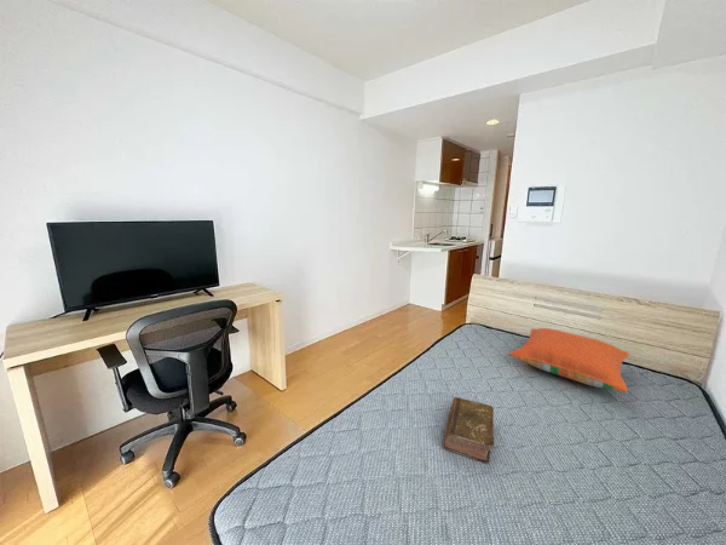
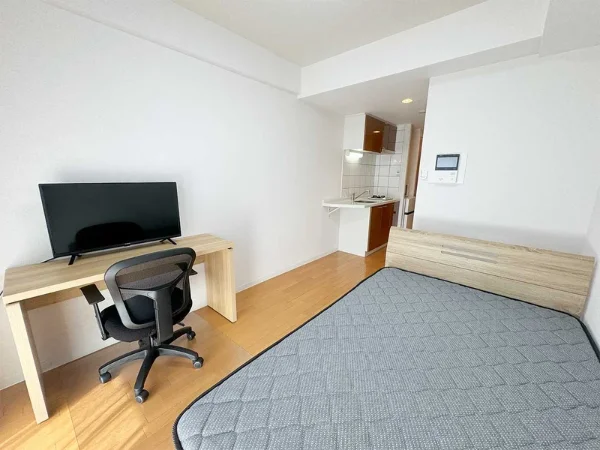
- book [442,396,495,464]
- pillow [508,327,632,392]
